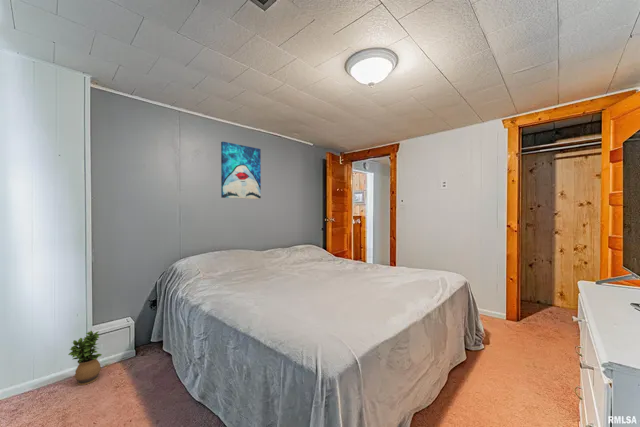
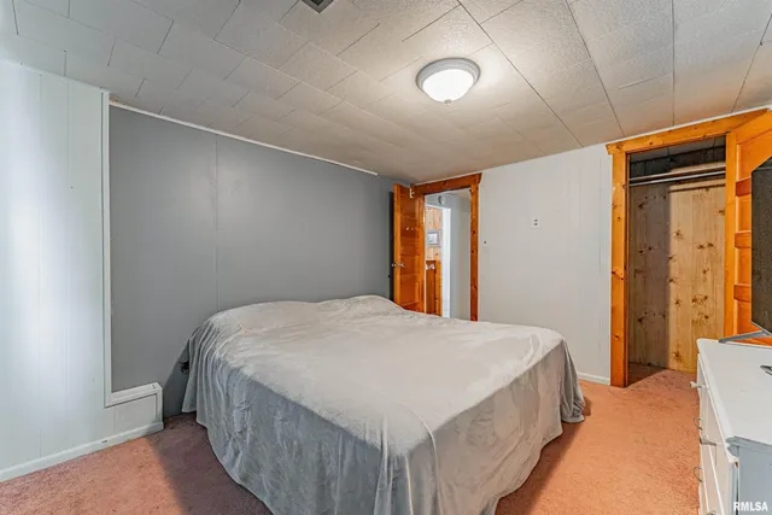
- potted plant [68,330,103,386]
- wall art [220,141,262,200]
